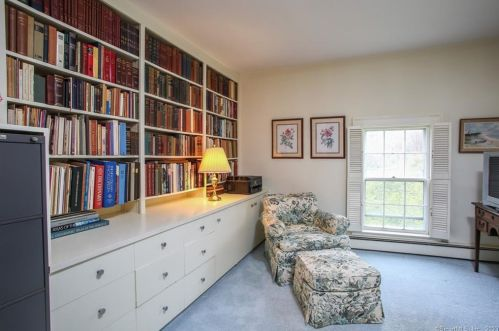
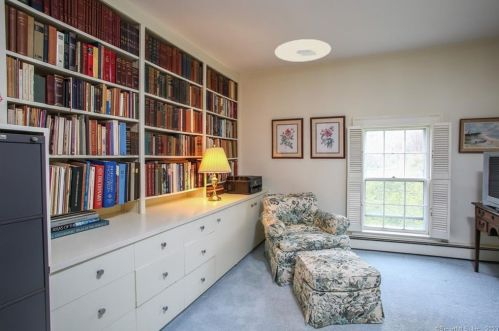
+ ceiling light [274,38,332,63]
